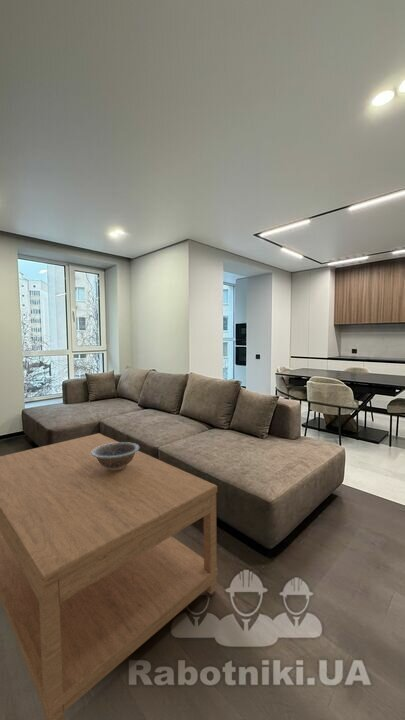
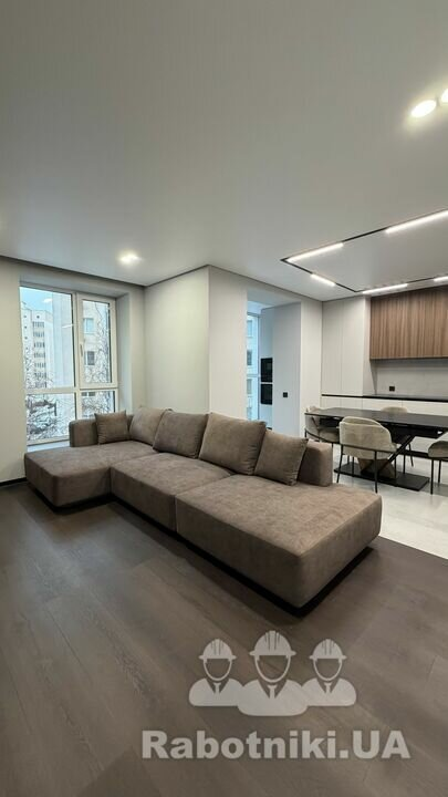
- coffee table [0,432,219,720]
- decorative bowl [91,441,140,470]
